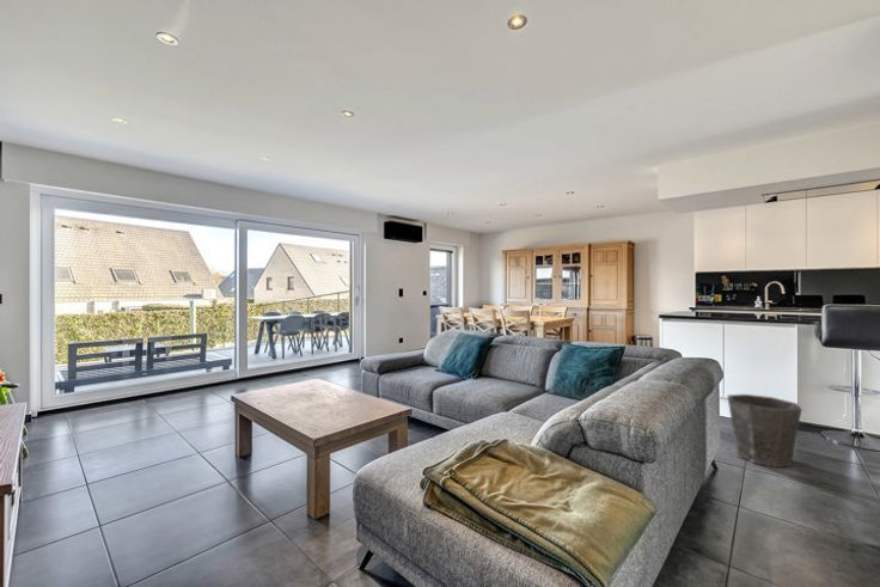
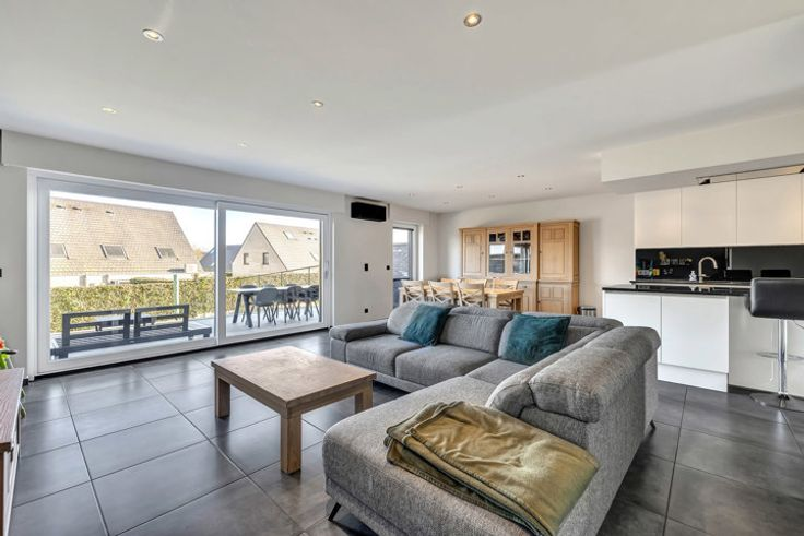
- waste bin [726,393,803,469]
